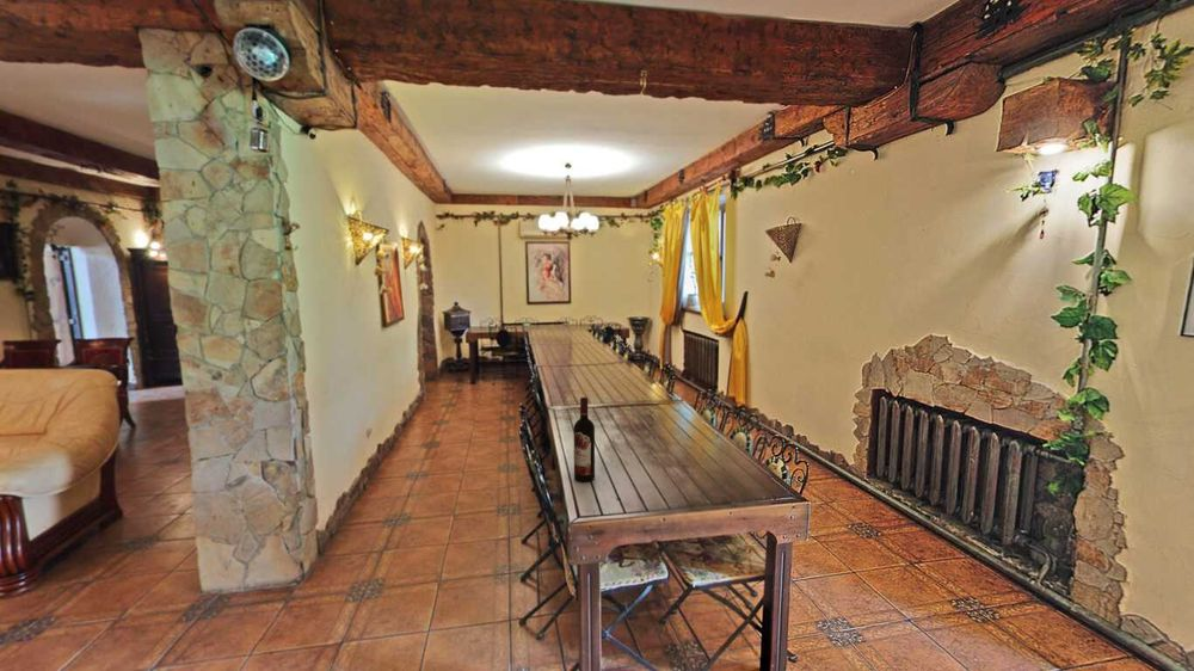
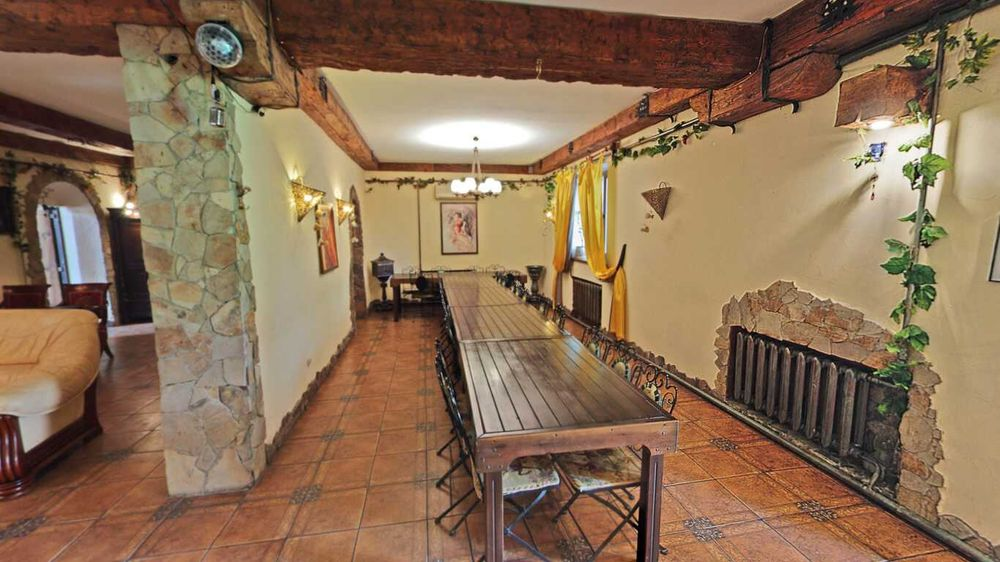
- wine bottle [573,396,596,482]
